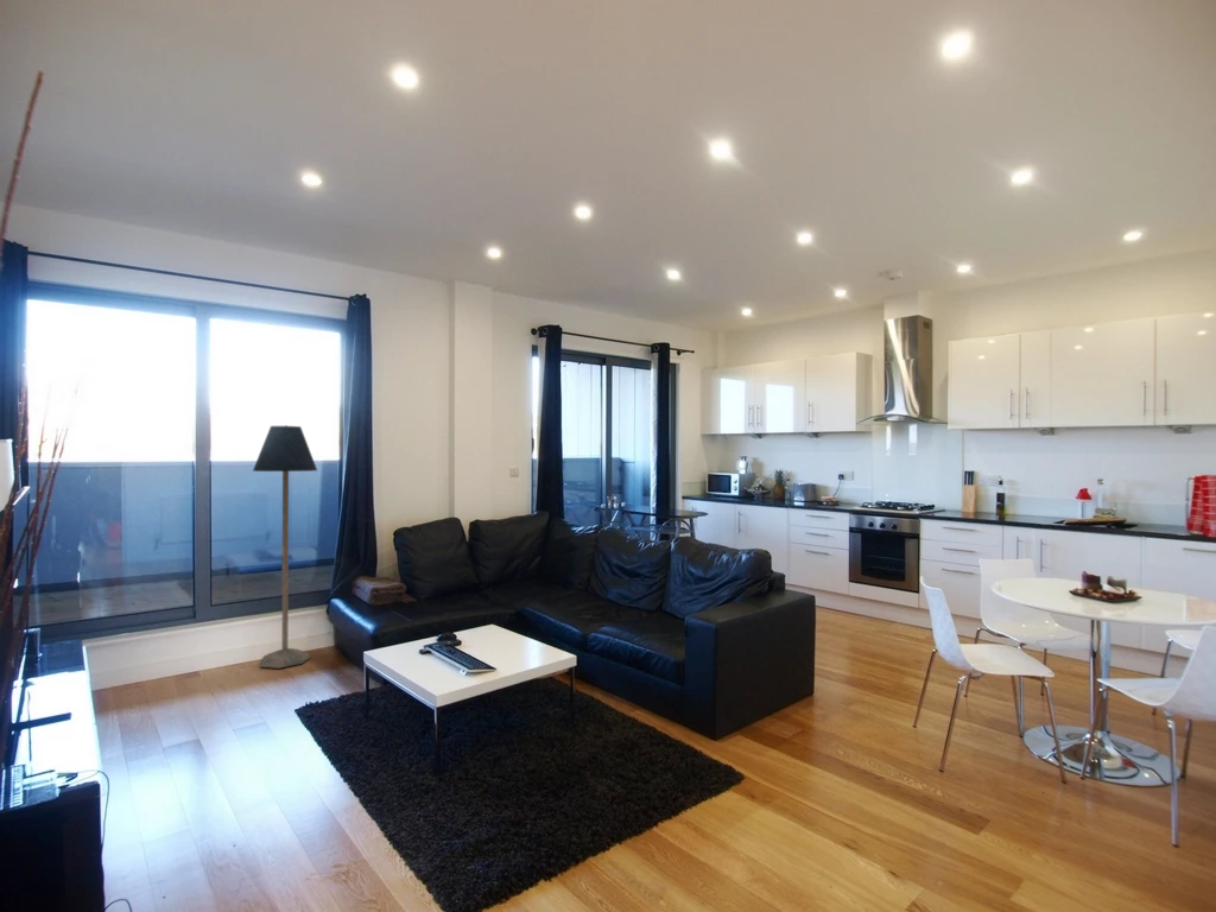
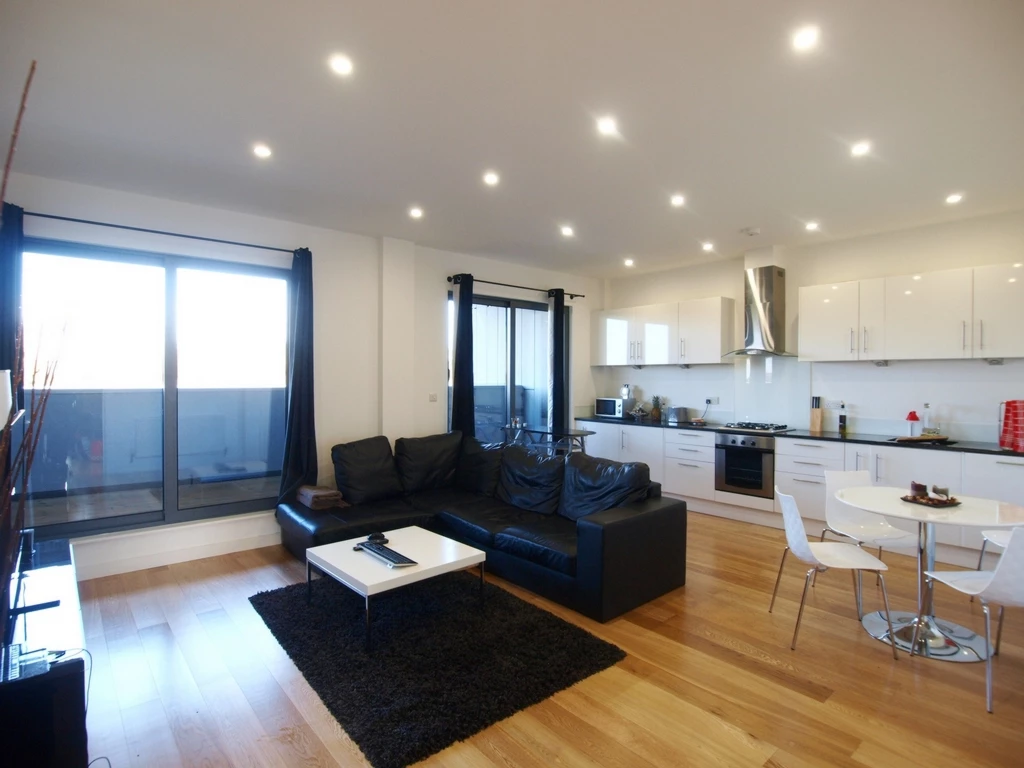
- floor lamp [252,424,318,670]
